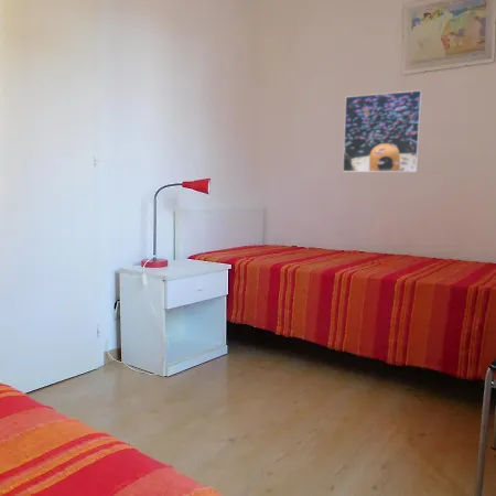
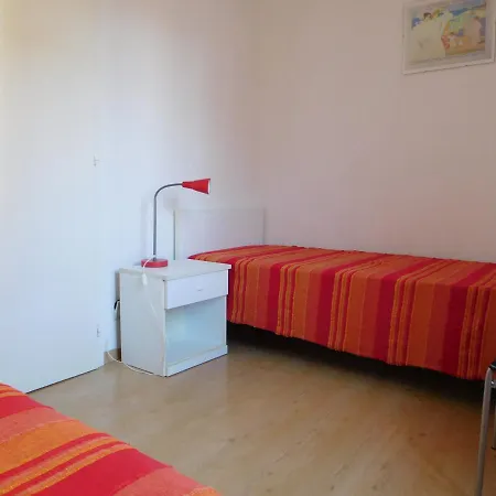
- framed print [342,89,423,173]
